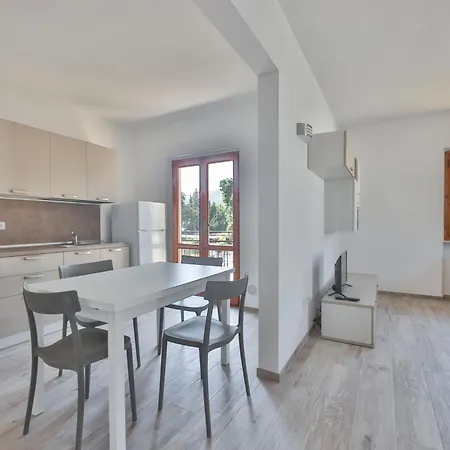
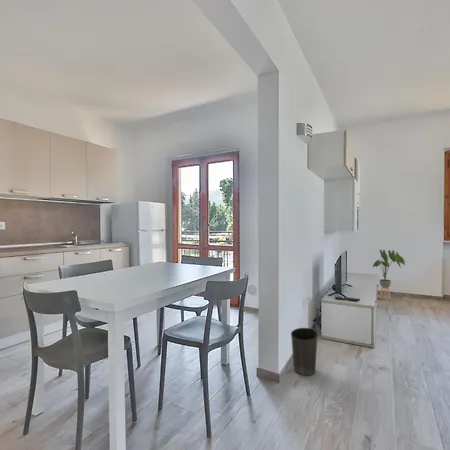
+ waste basket [290,327,319,376]
+ house plant [371,249,406,301]
